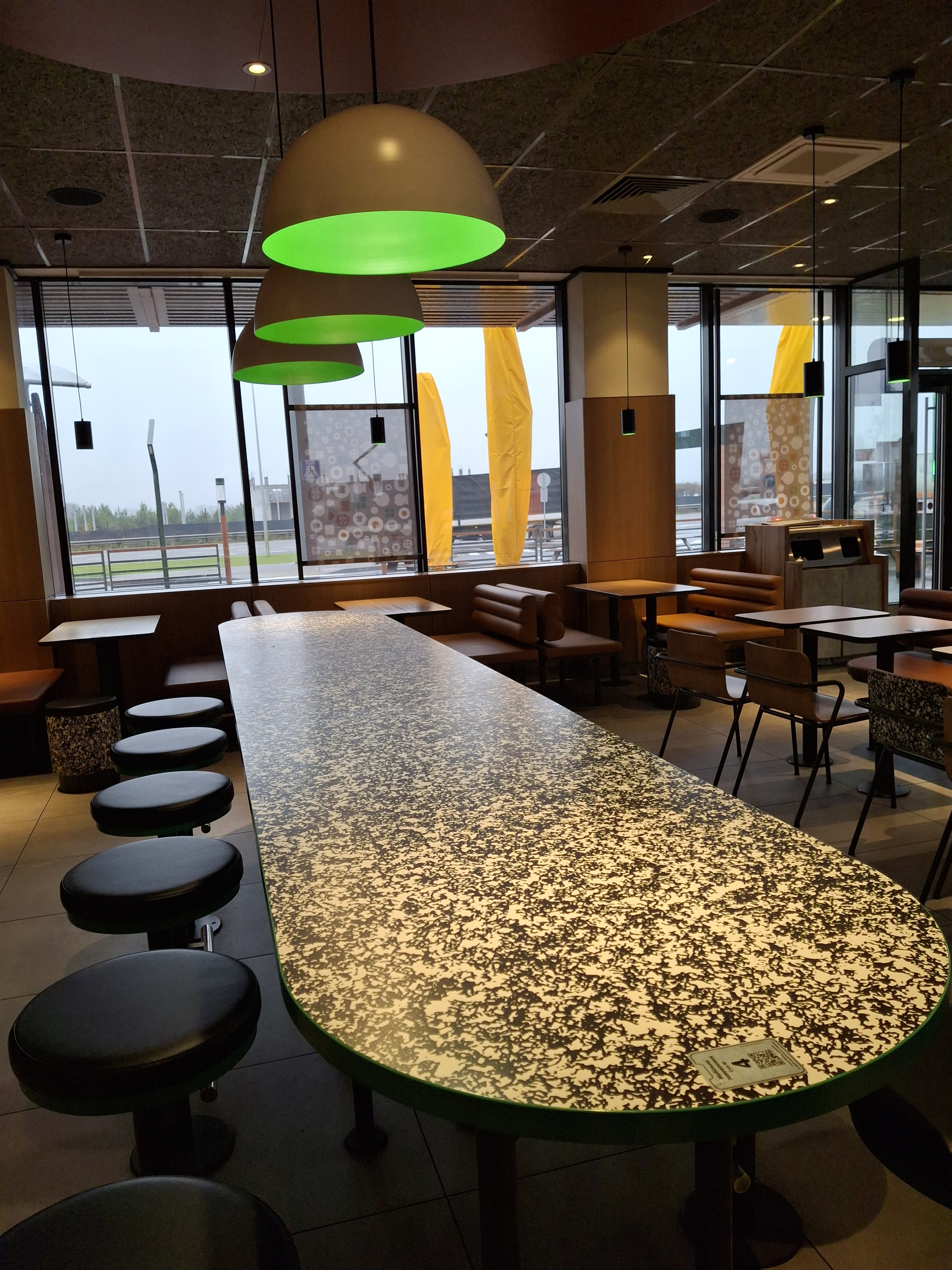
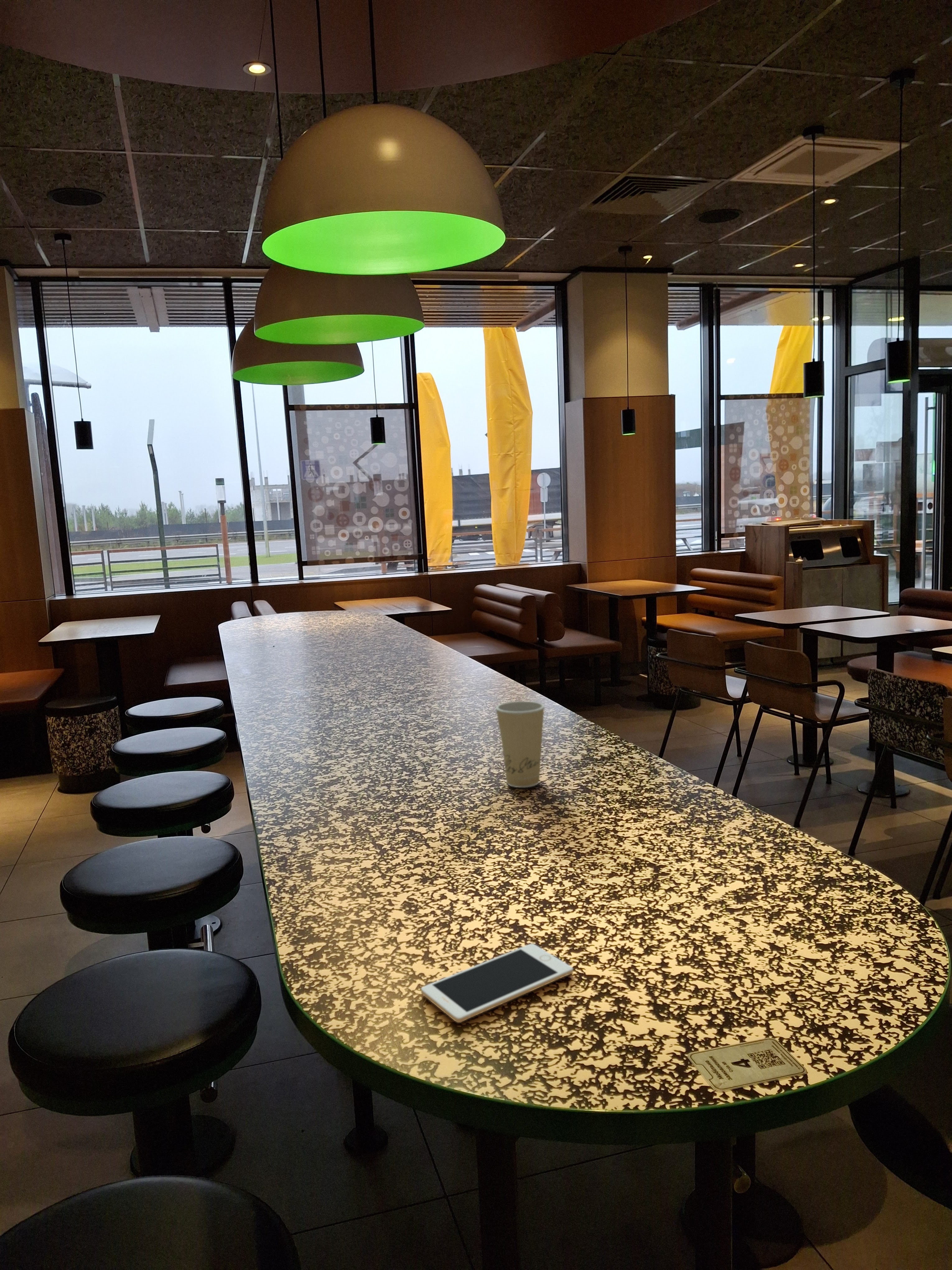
+ paper cup [495,701,545,788]
+ cell phone [421,943,573,1023]
